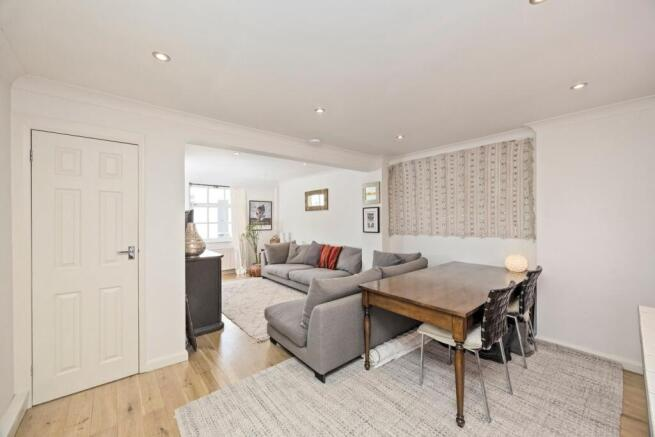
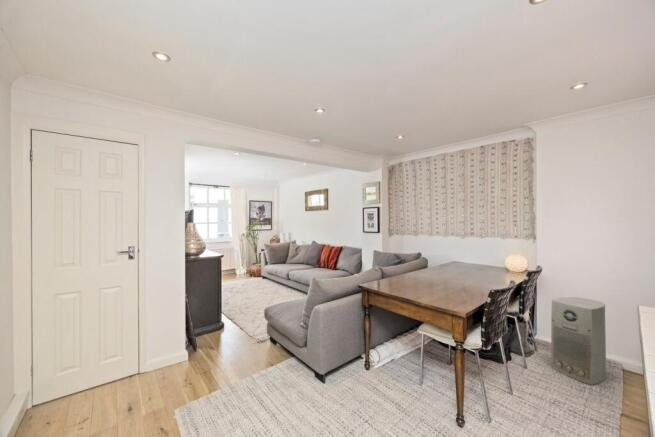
+ air purifier [550,296,607,386]
